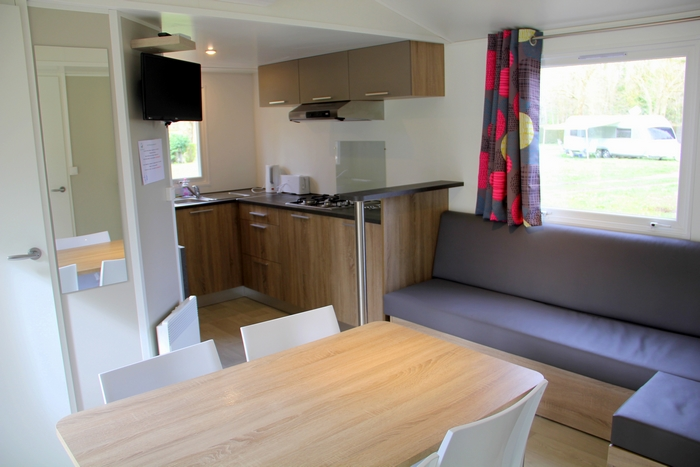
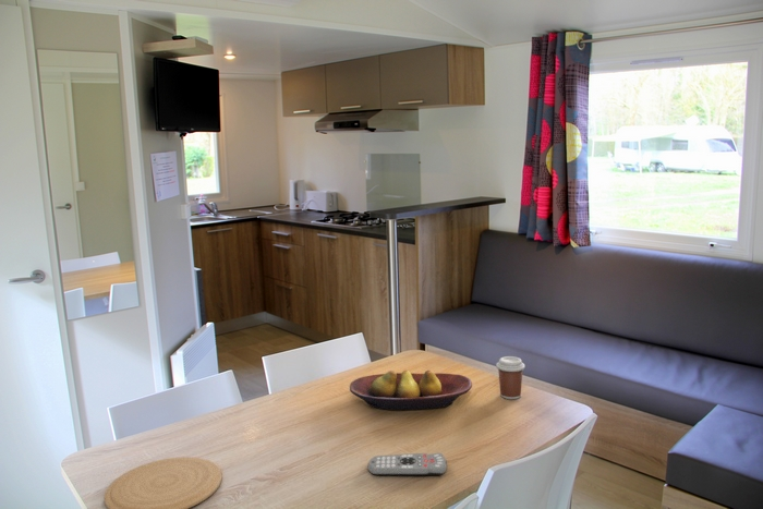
+ coffee cup [495,355,525,400]
+ plate [104,456,223,509]
+ remote control [366,451,448,476]
+ fruit bowl [349,369,473,411]
